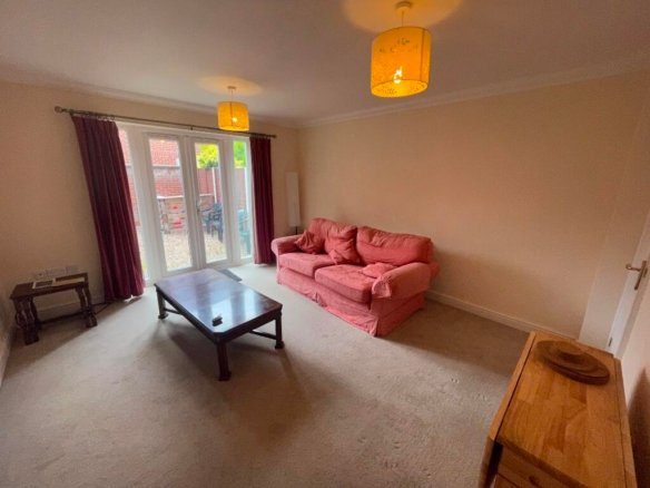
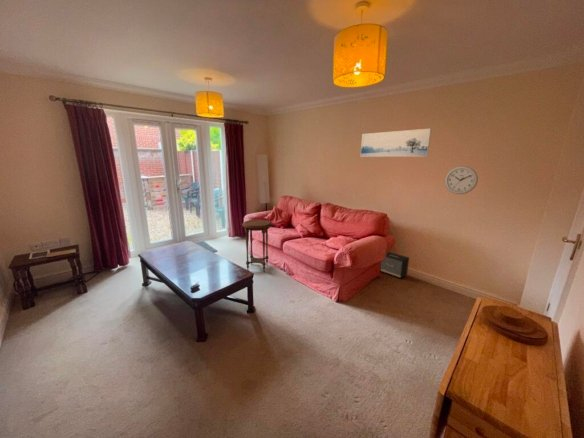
+ side table [241,219,273,273]
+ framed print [359,127,432,158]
+ speaker [380,251,410,280]
+ wall clock [444,165,479,195]
